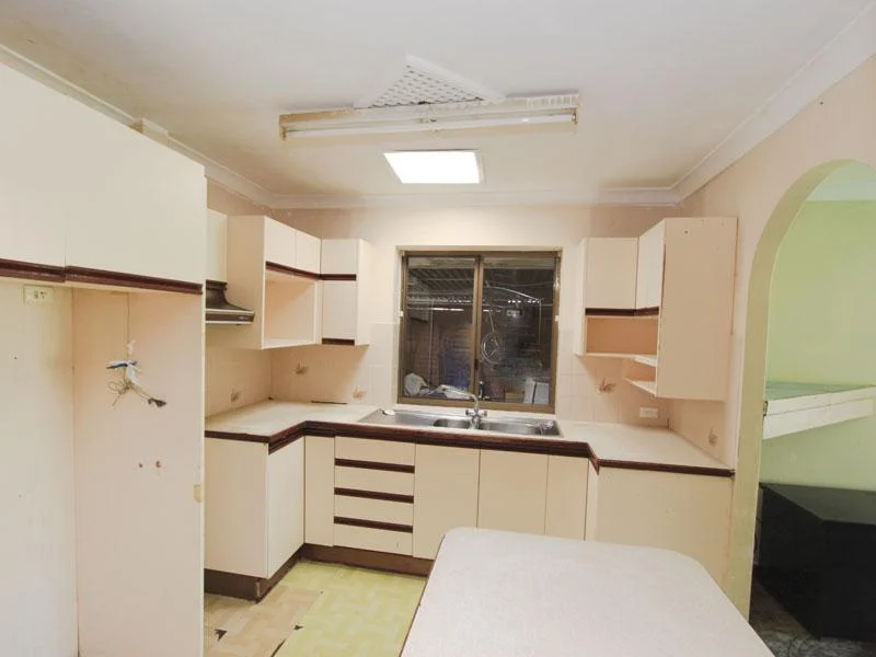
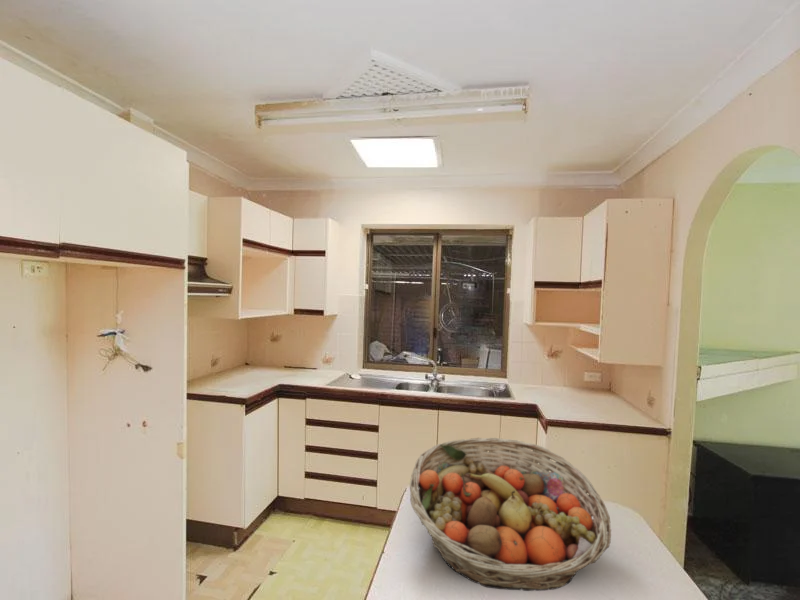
+ fruit basket [409,437,612,592]
